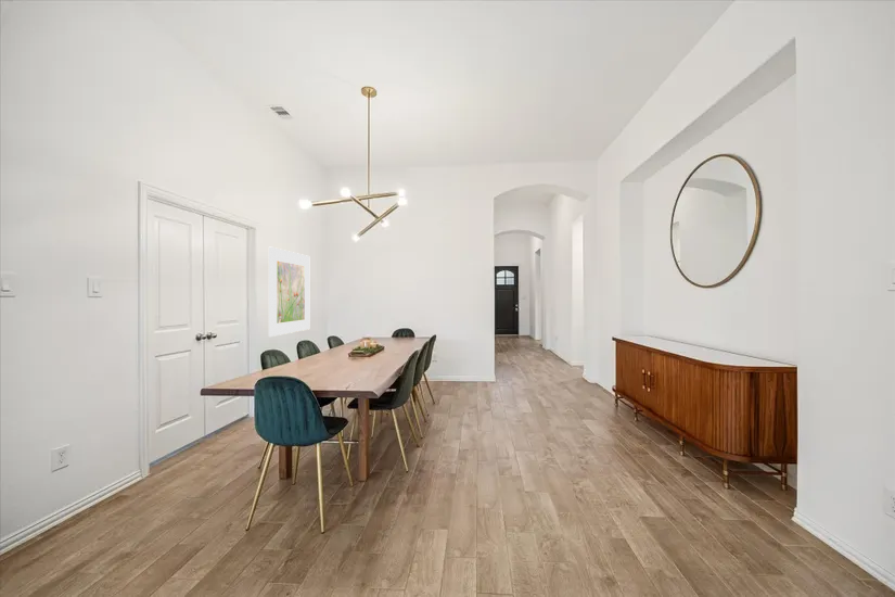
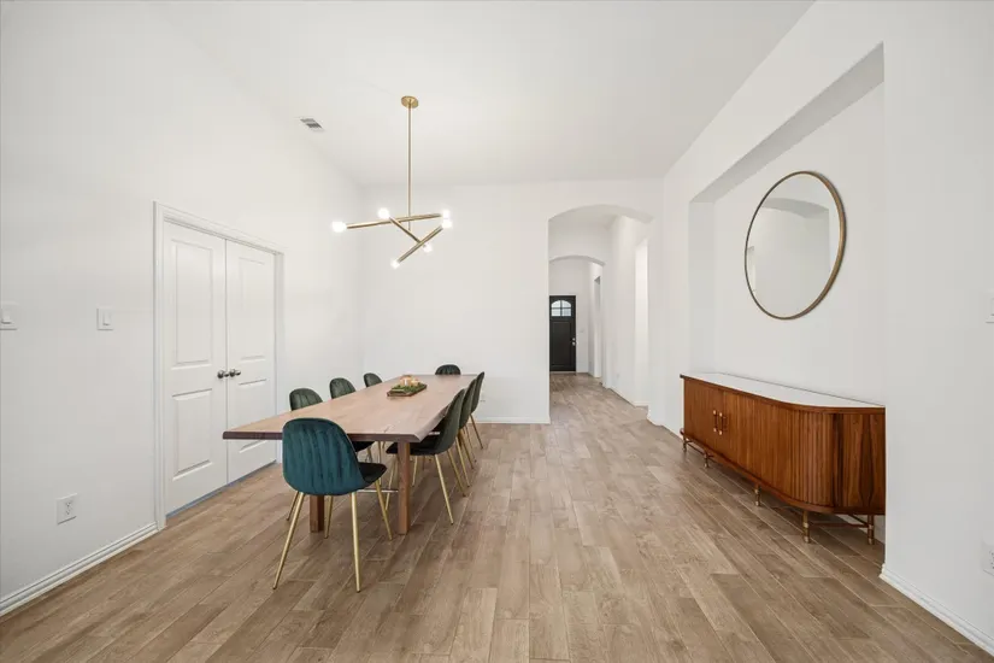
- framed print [268,246,310,338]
